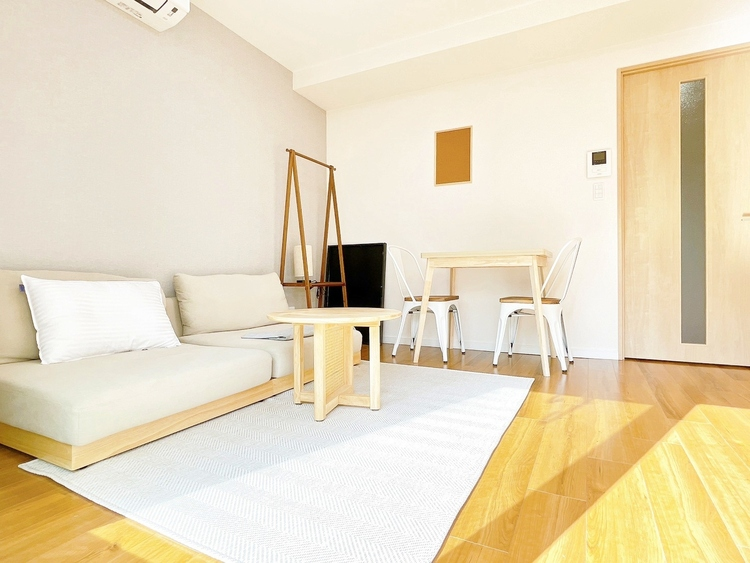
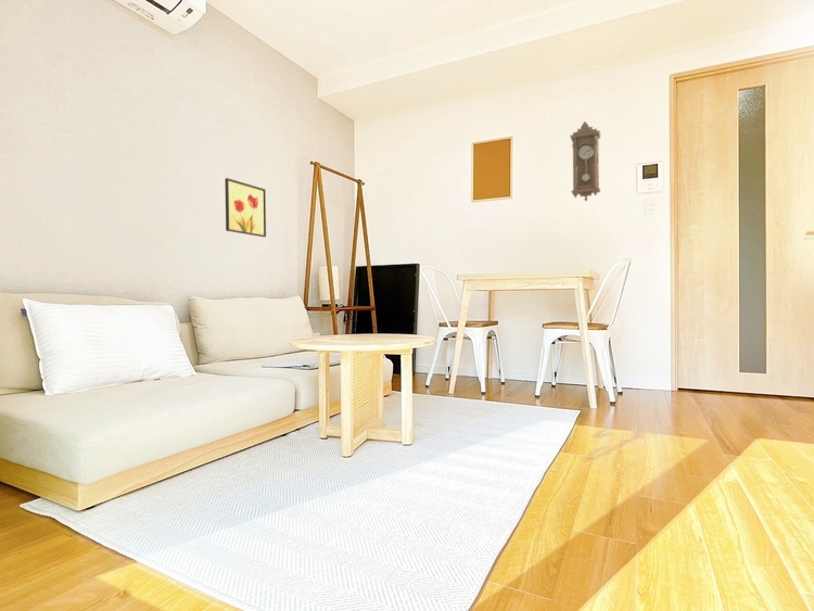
+ wall art [225,177,267,238]
+ pendulum clock [569,120,602,202]
